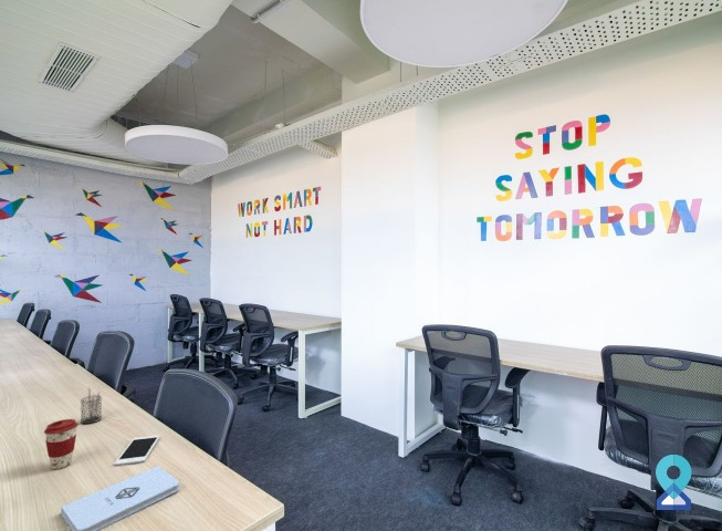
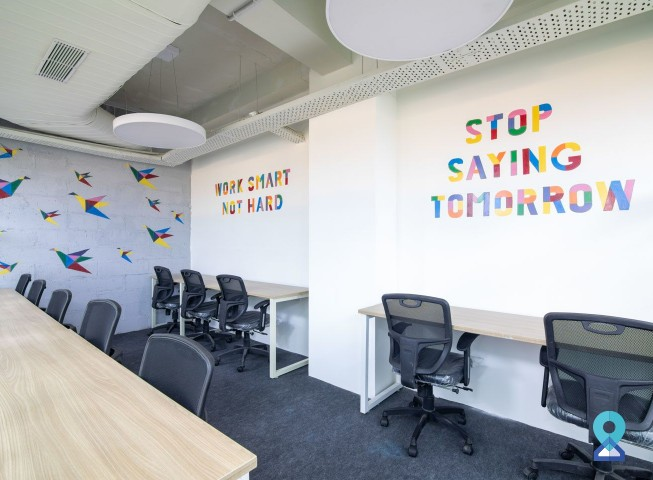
- notepad [60,465,180,531]
- cell phone [113,435,160,467]
- pencil holder [80,385,103,425]
- coffee cup [43,418,80,470]
